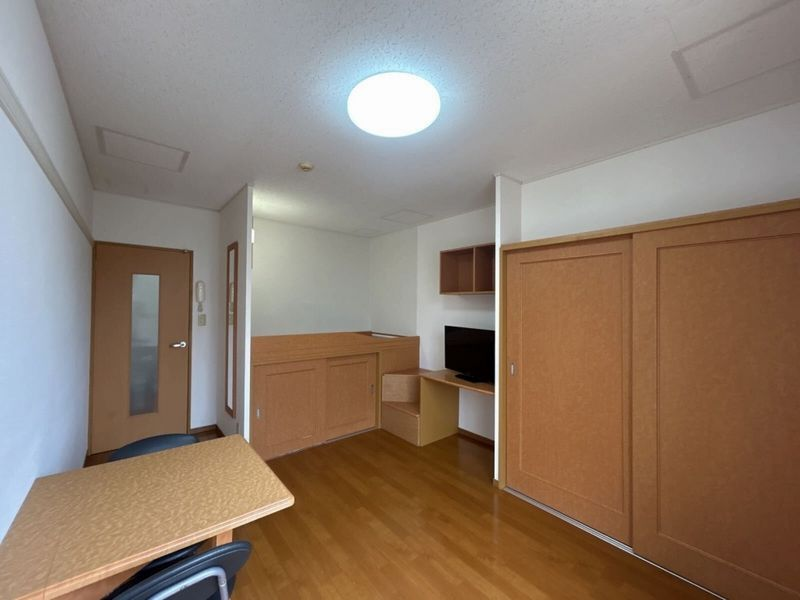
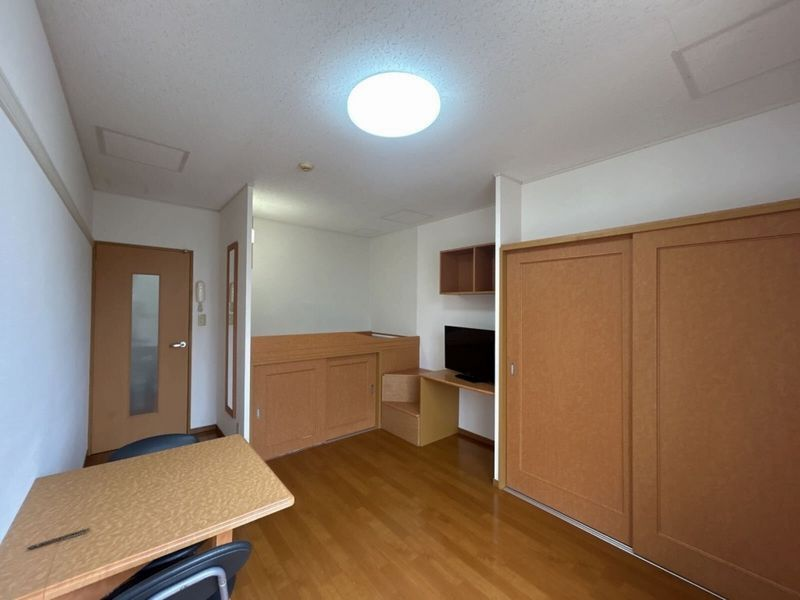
+ pen [25,527,90,550]
